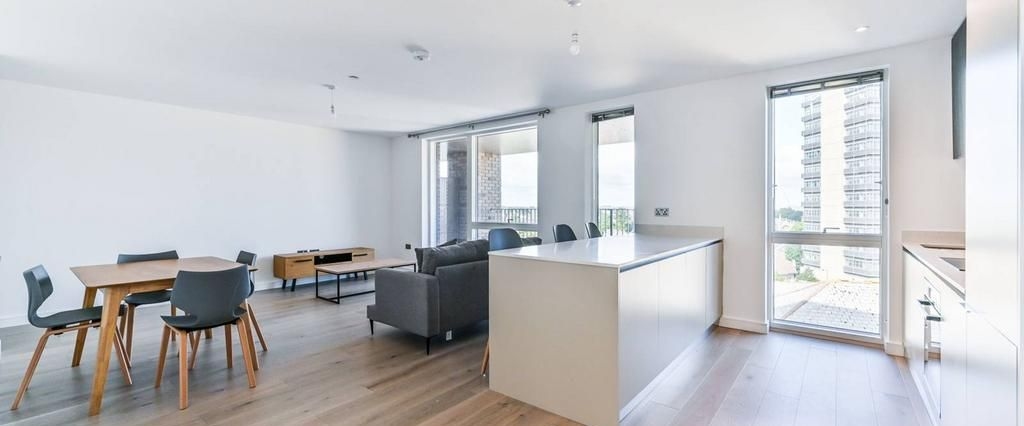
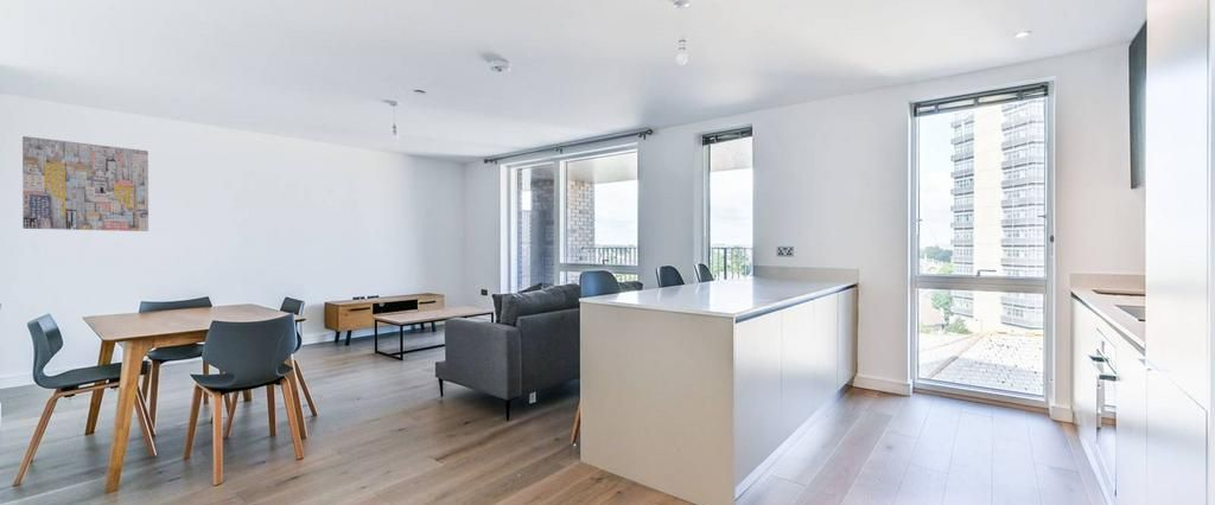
+ wall art [21,135,150,232]
